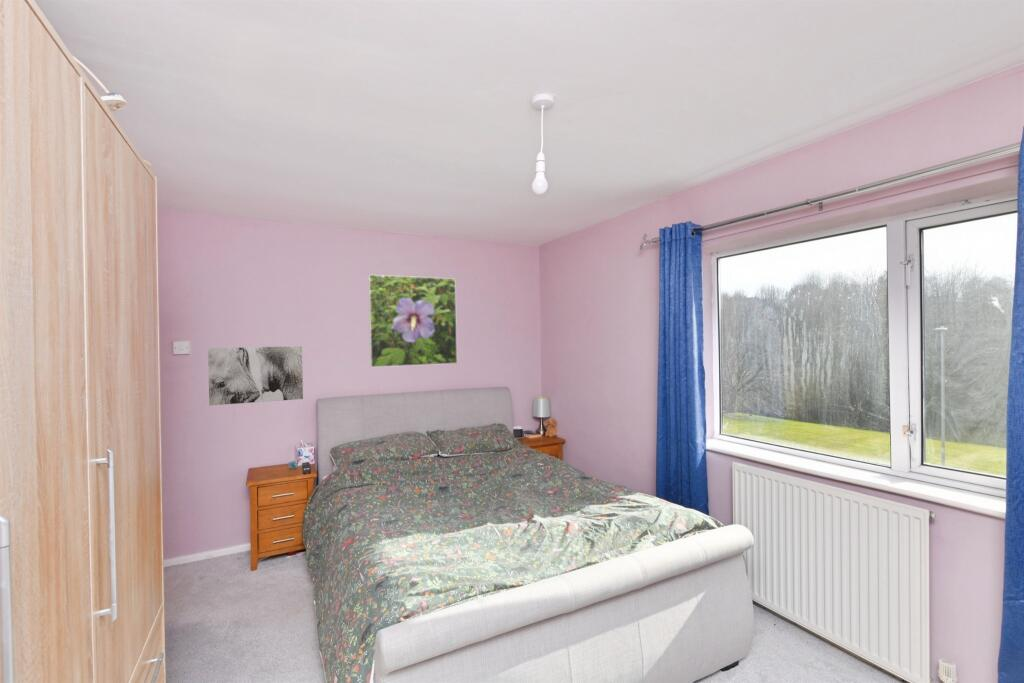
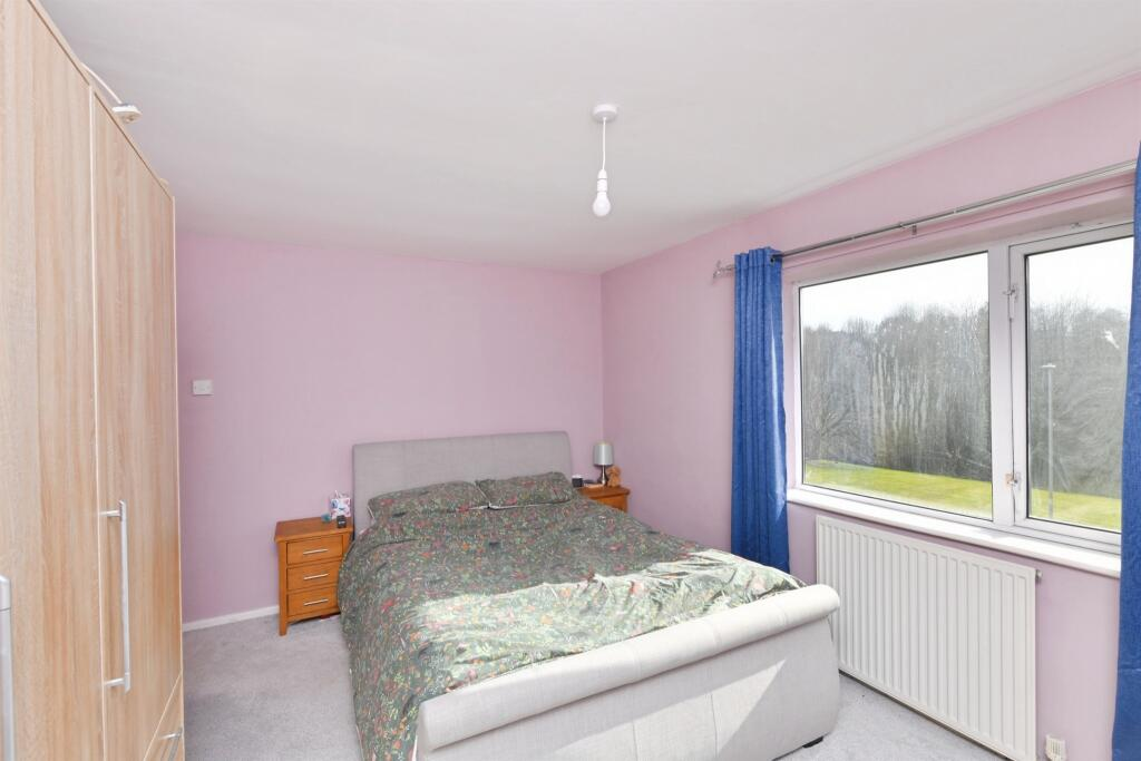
- wall art [207,345,304,406]
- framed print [367,274,458,368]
